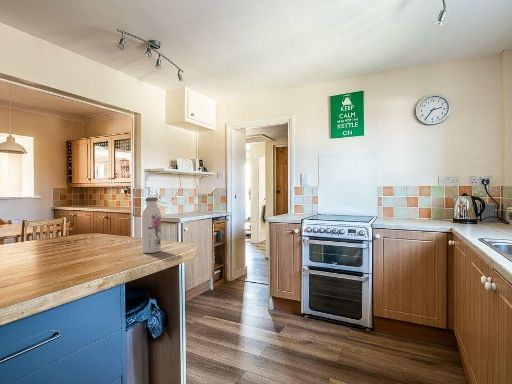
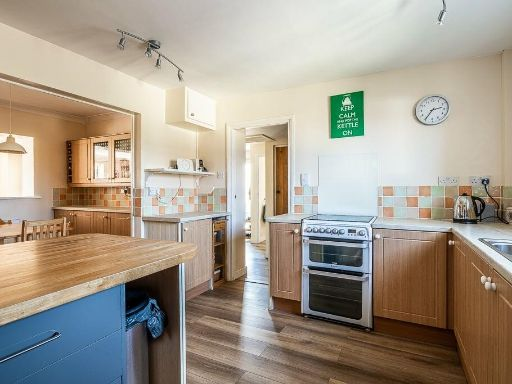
- water bottle [141,196,162,254]
